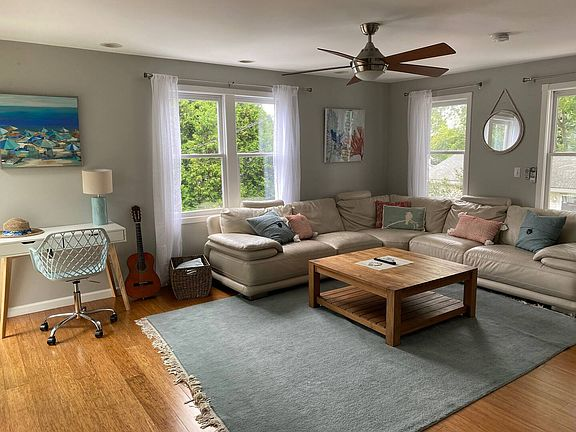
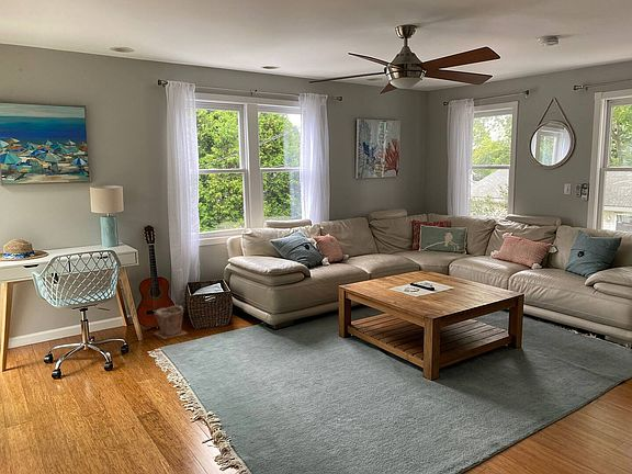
+ plant pot [154,305,189,340]
